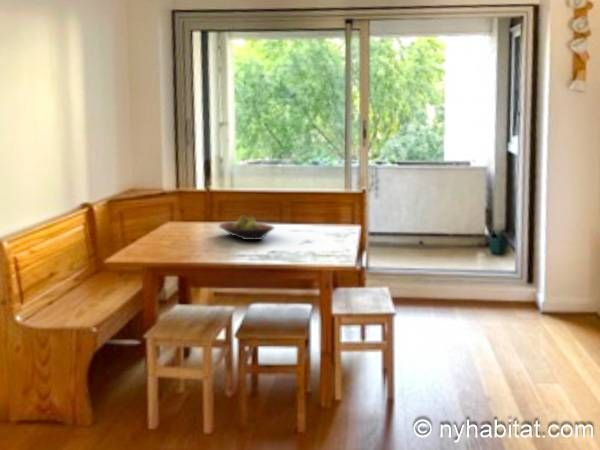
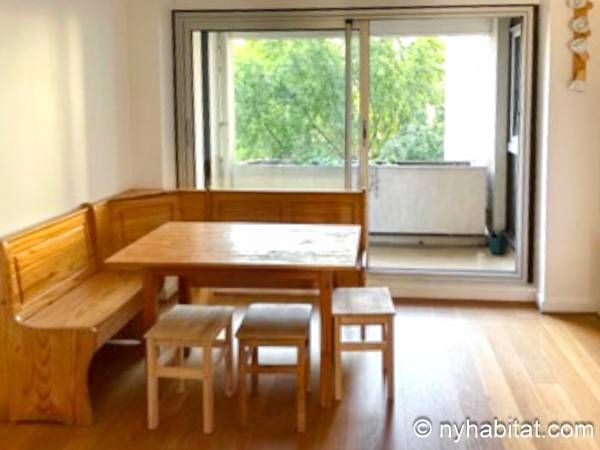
- fruit bowl [218,214,275,241]
